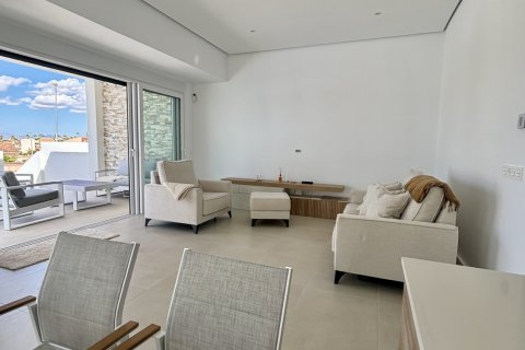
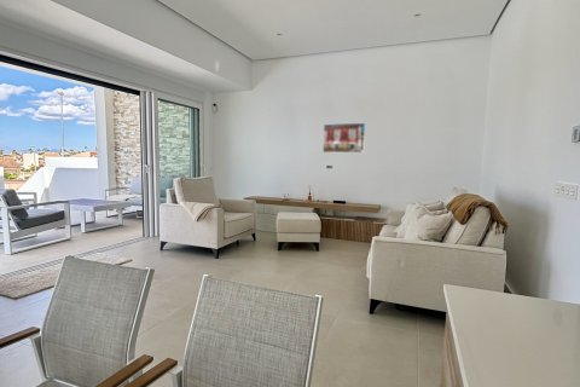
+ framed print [321,122,366,154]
